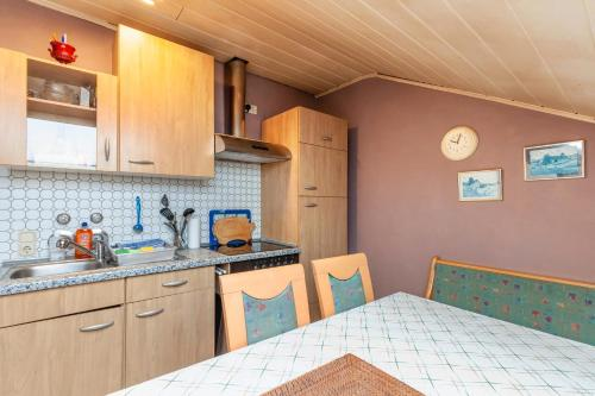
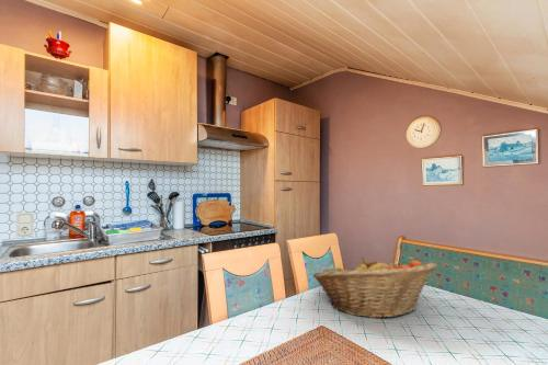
+ fruit basket [311,256,438,319]
